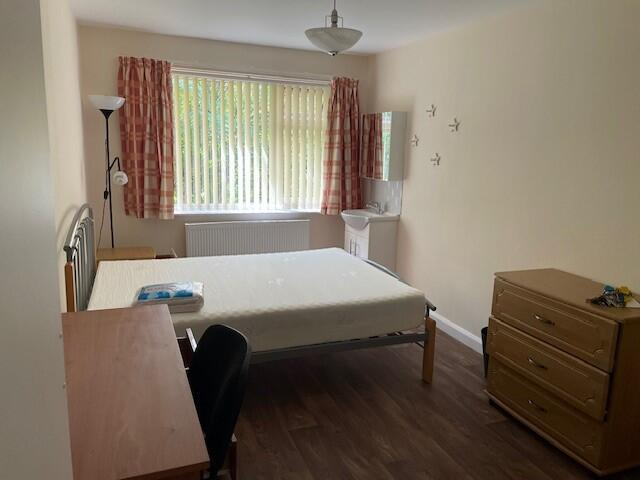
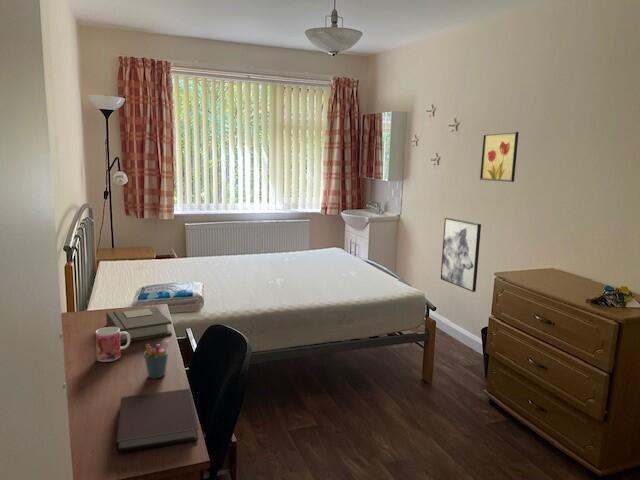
+ notebook [115,388,199,453]
+ wall art [440,217,482,293]
+ wall art [479,131,520,183]
+ mug [95,326,131,363]
+ pen holder [143,340,169,380]
+ book [105,306,173,345]
